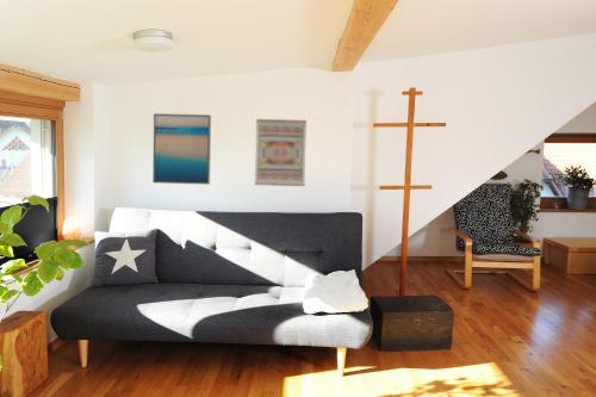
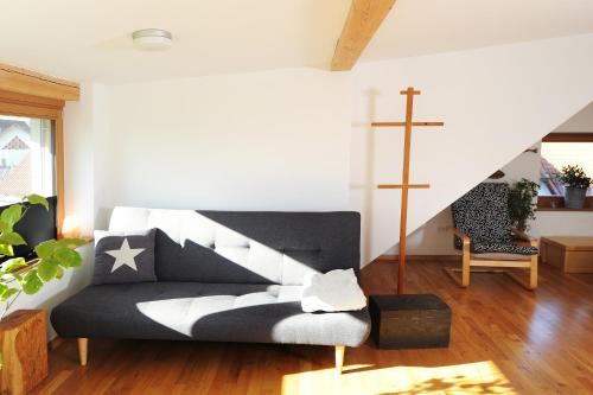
- wall art [254,118,308,187]
- wall art [151,112,212,186]
